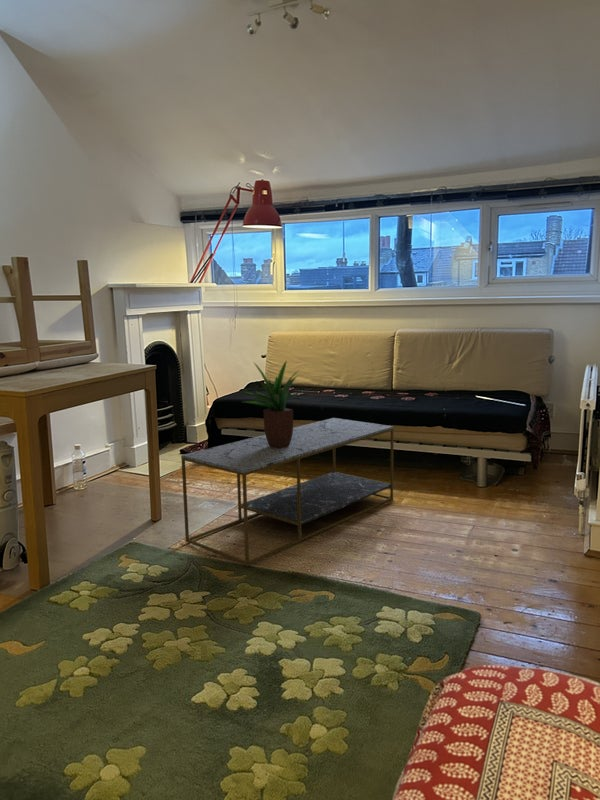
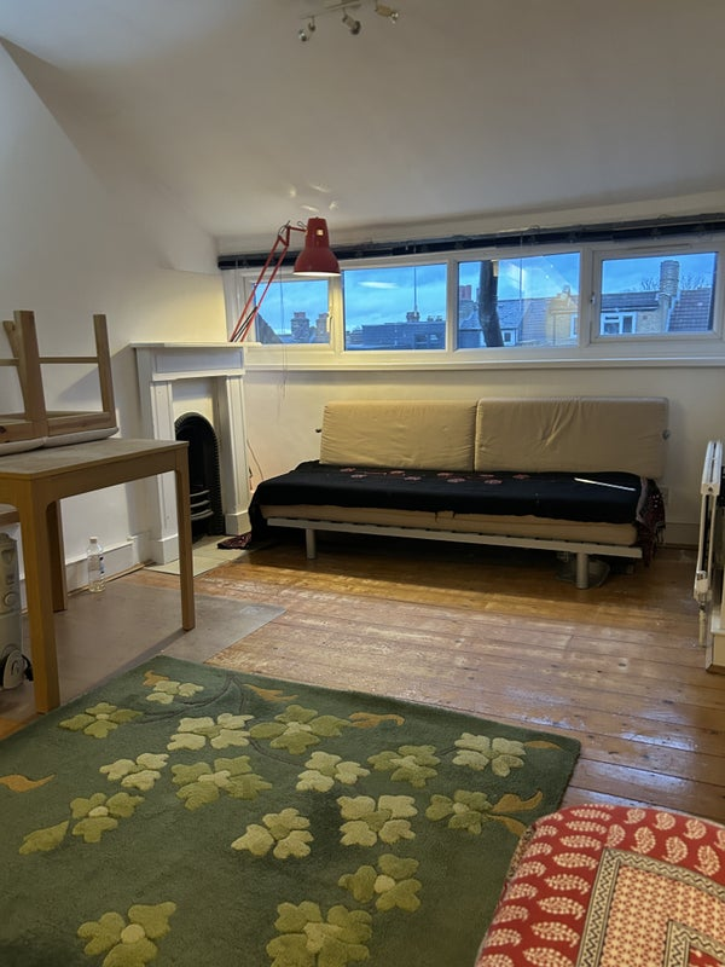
- coffee table [180,417,395,567]
- potted plant [242,359,311,448]
